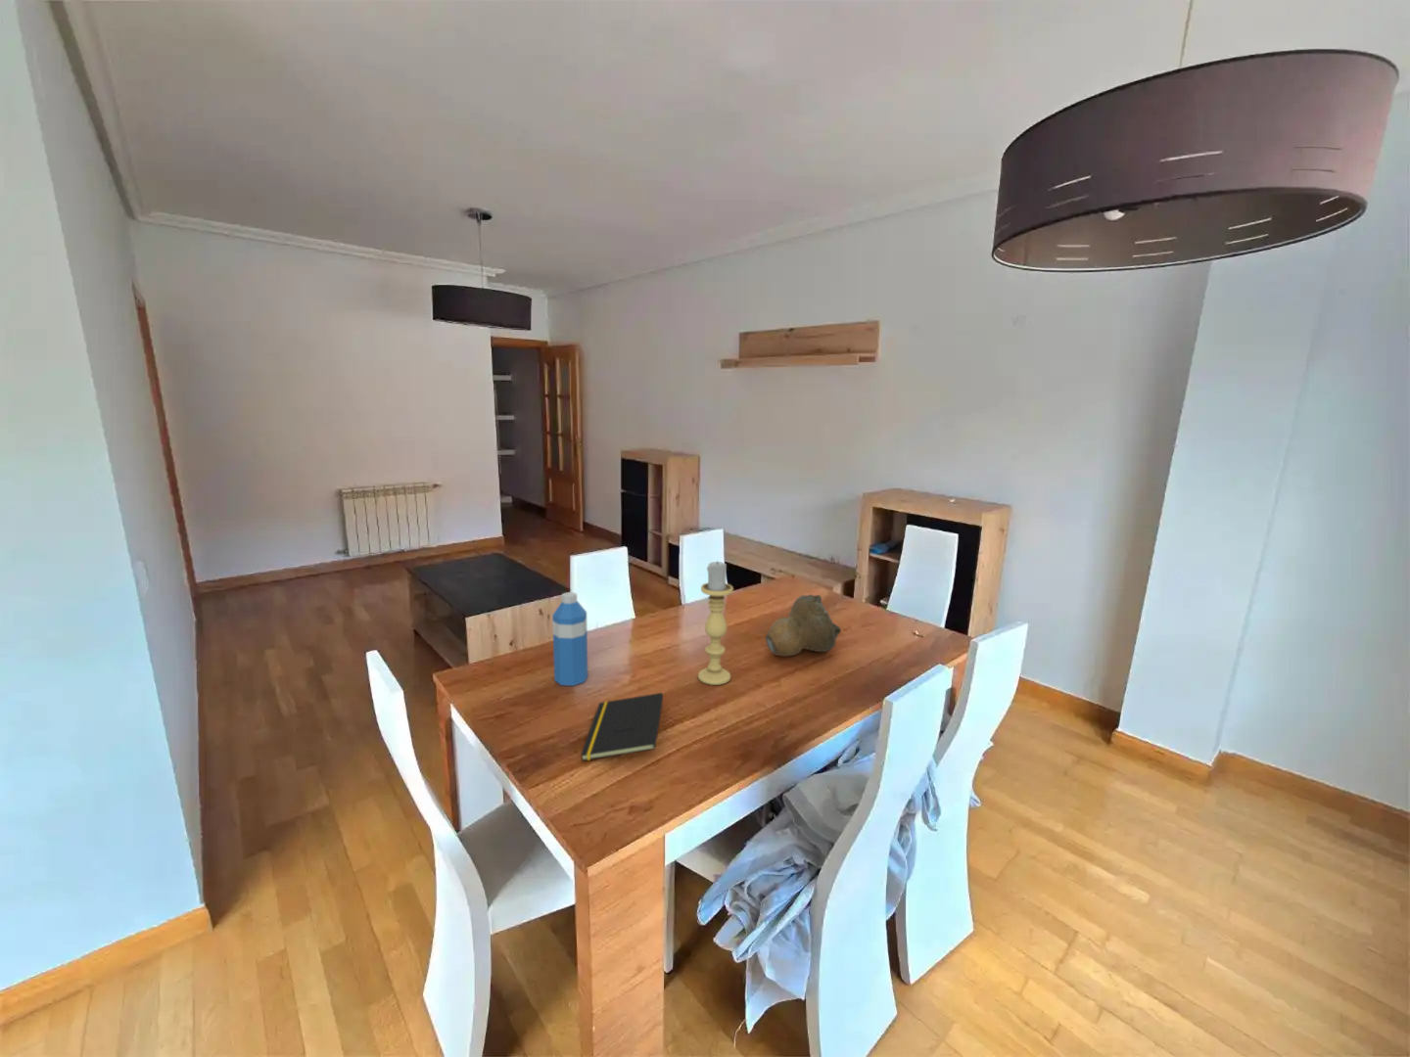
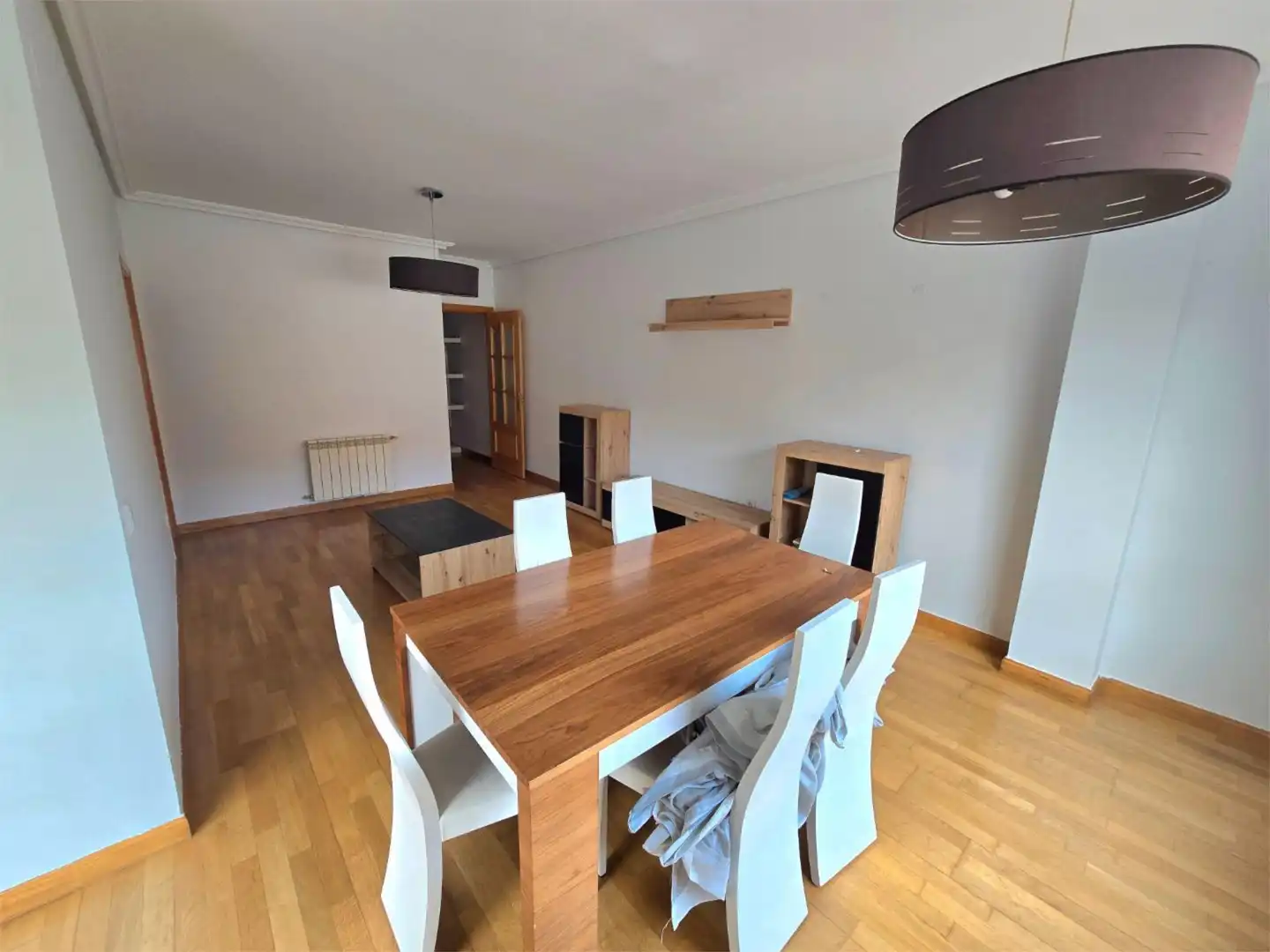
- water bottle [552,591,588,687]
- notepad [580,692,664,762]
- decorative bowl [765,593,842,657]
- candle holder [697,560,734,686]
